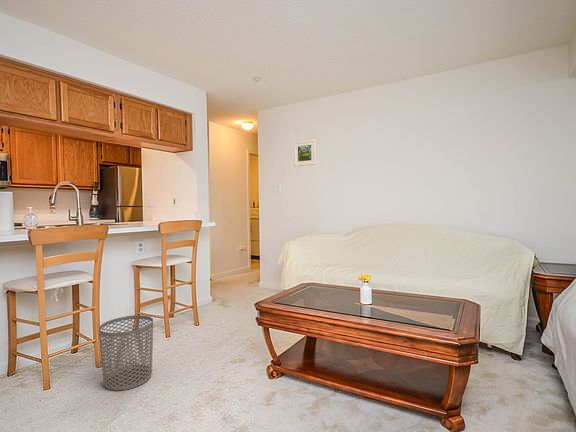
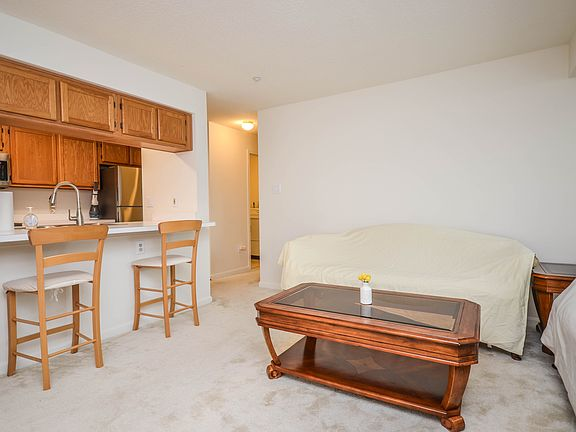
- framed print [293,139,317,167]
- waste bin [98,314,154,391]
